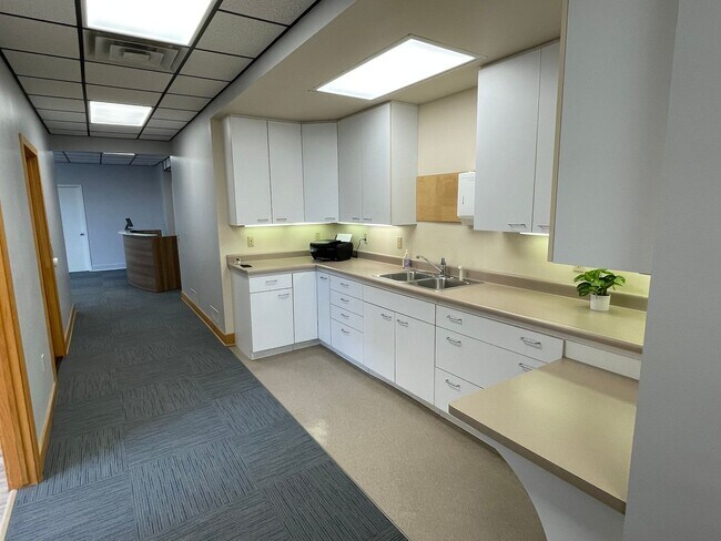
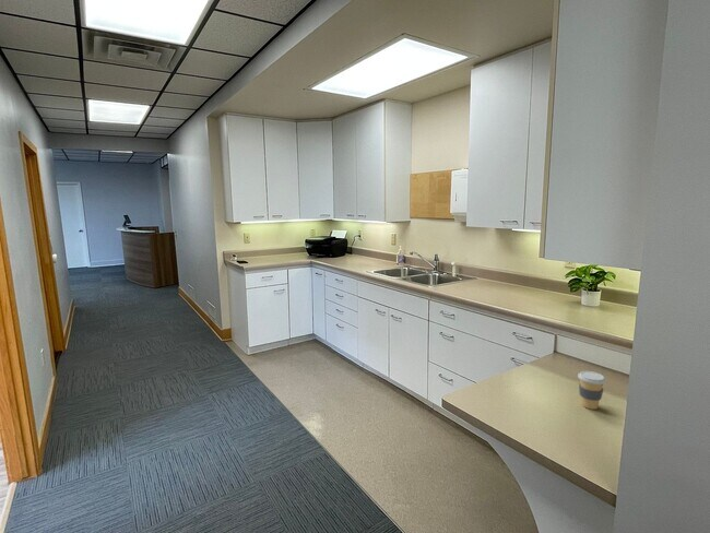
+ coffee cup [577,370,607,411]
